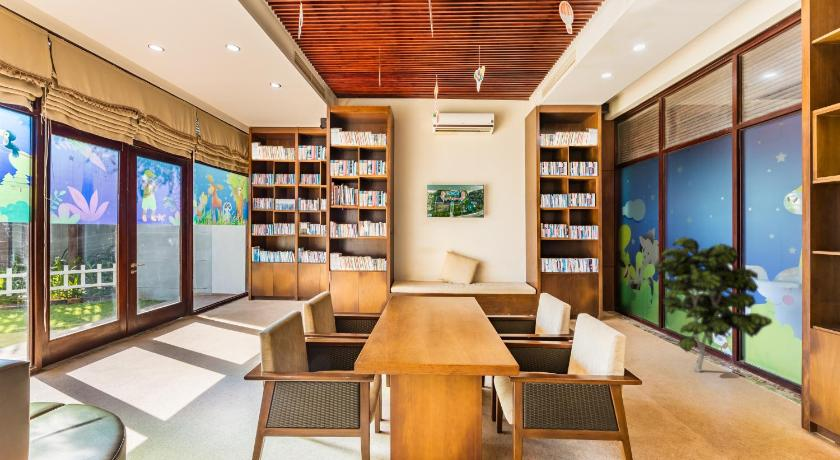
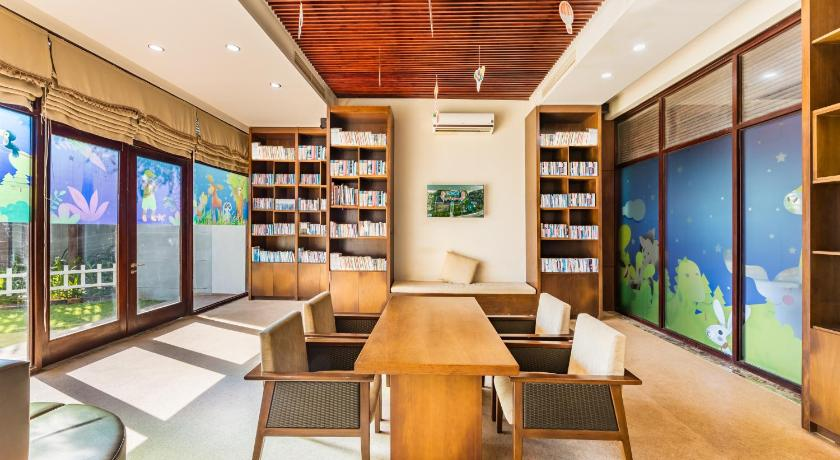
- indoor plant [656,236,773,373]
